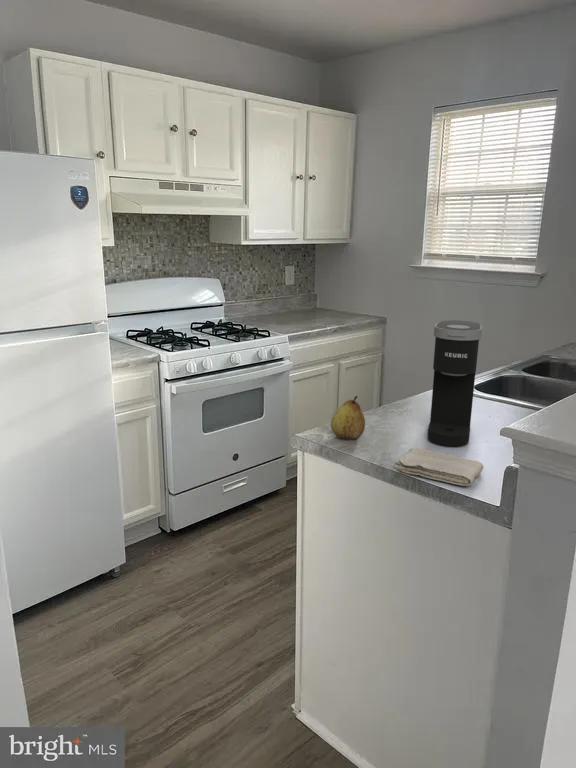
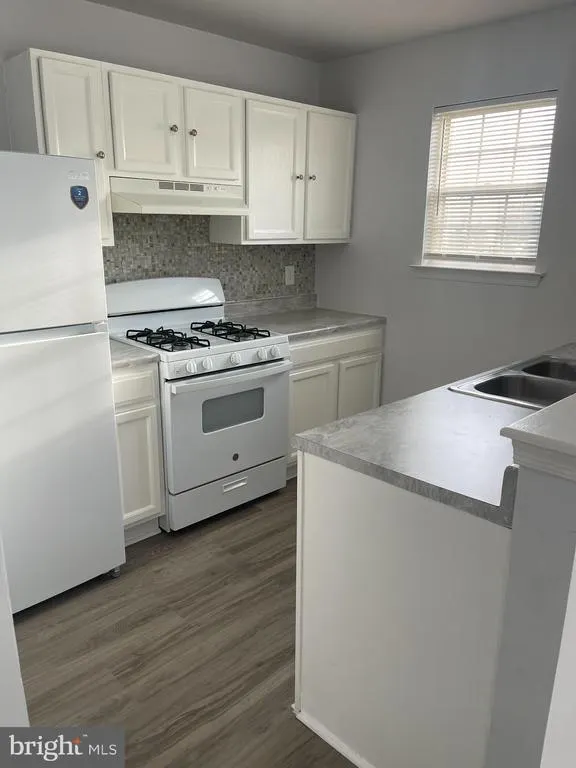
- fruit [330,395,366,440]
- coffee maker [427,319,483,447]
- washcloth [394,447,484,487]
